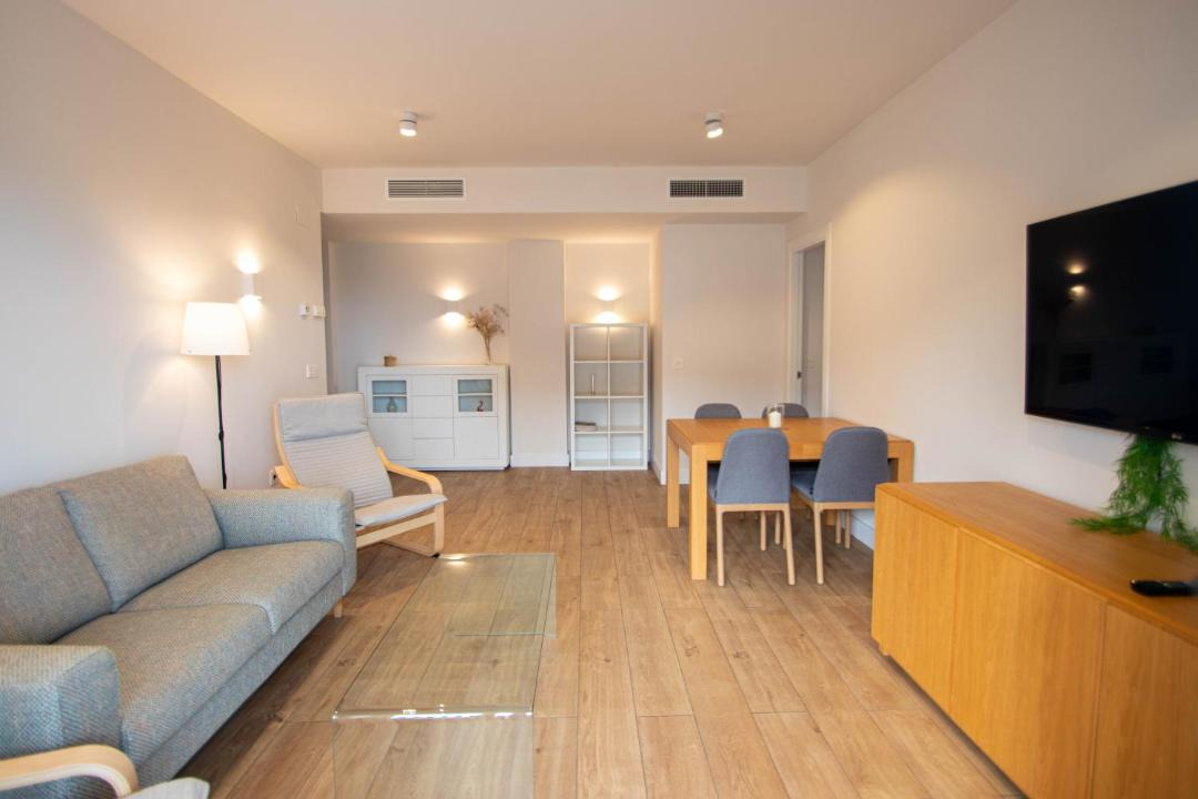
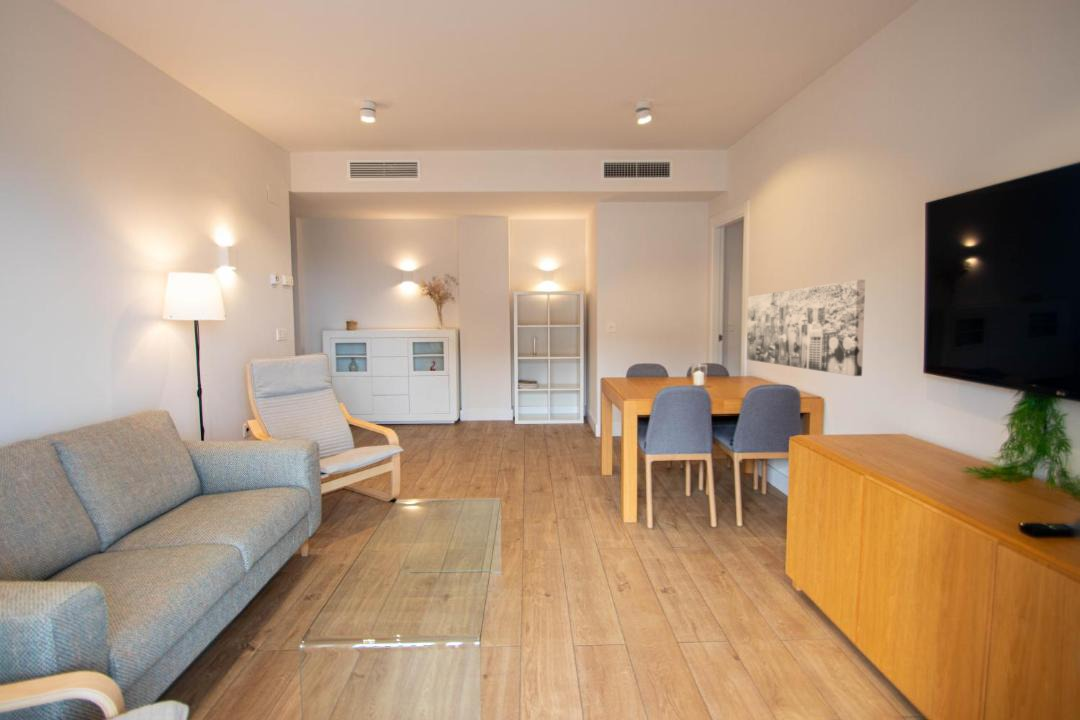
+ wall art [746,279,866,377]
